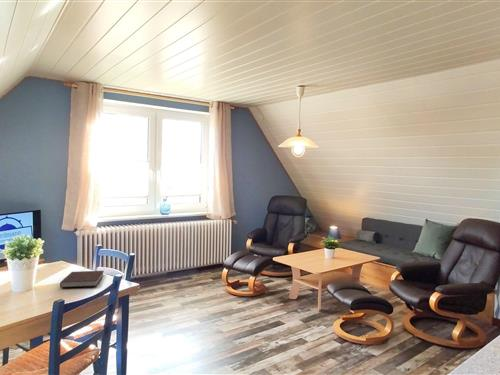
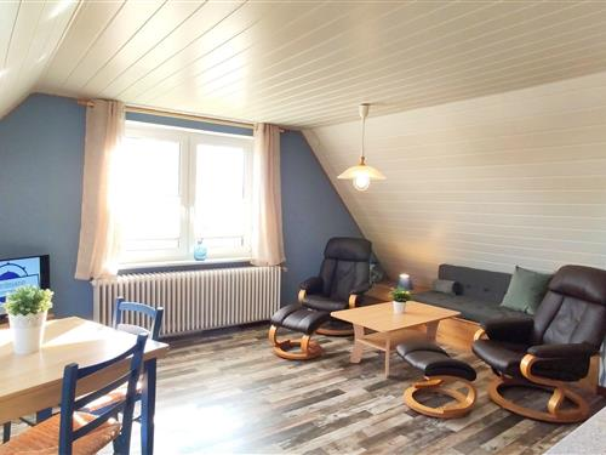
- notebook [59,270,105,289]
